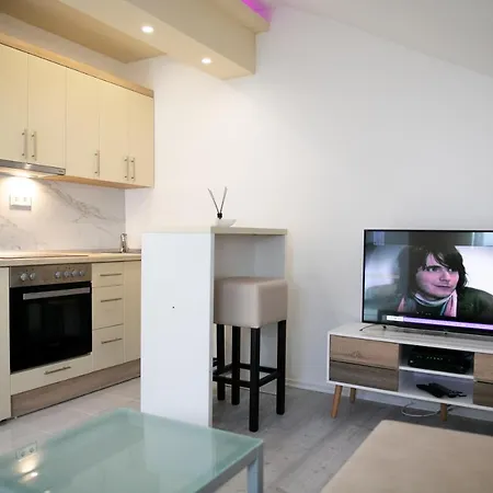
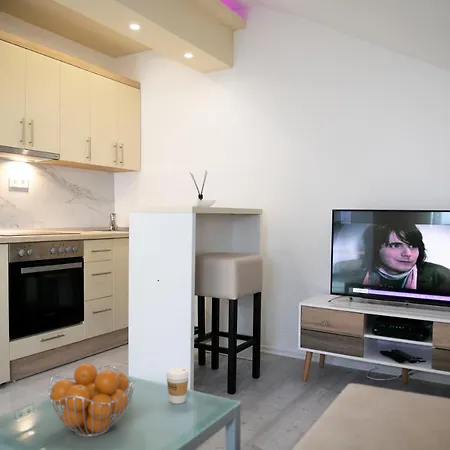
+ fruit basket [47,362,136,438]
+ coffee cup [165,366,190,405]
